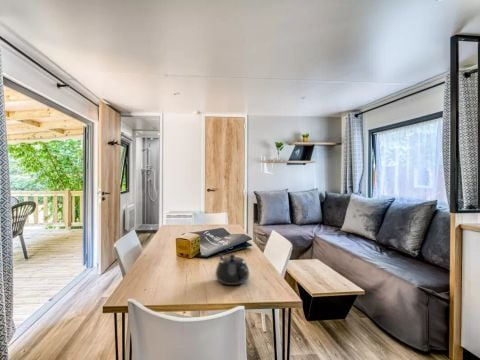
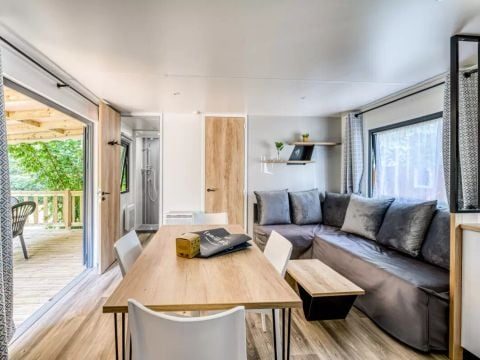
- teapot [214,253,250,286]
